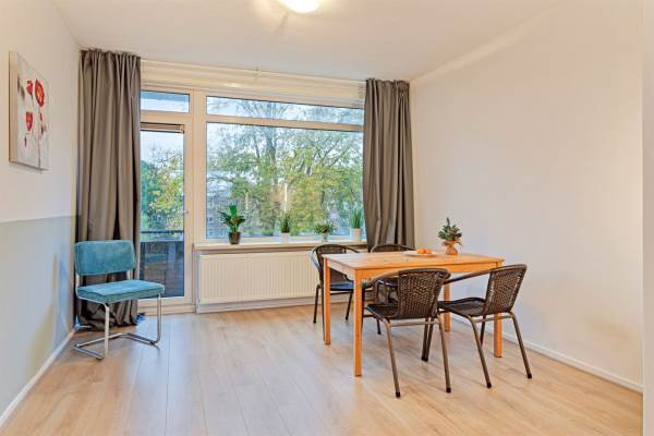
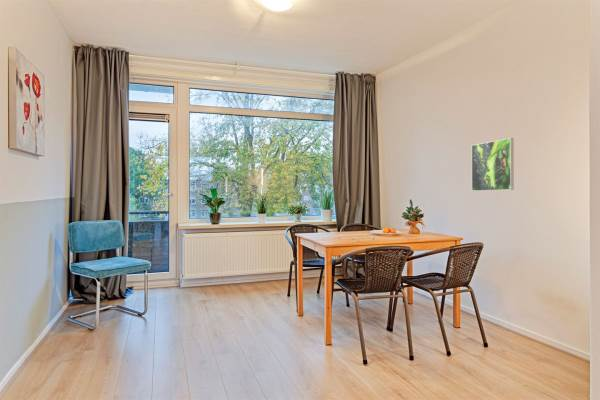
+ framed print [471,137,515,192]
